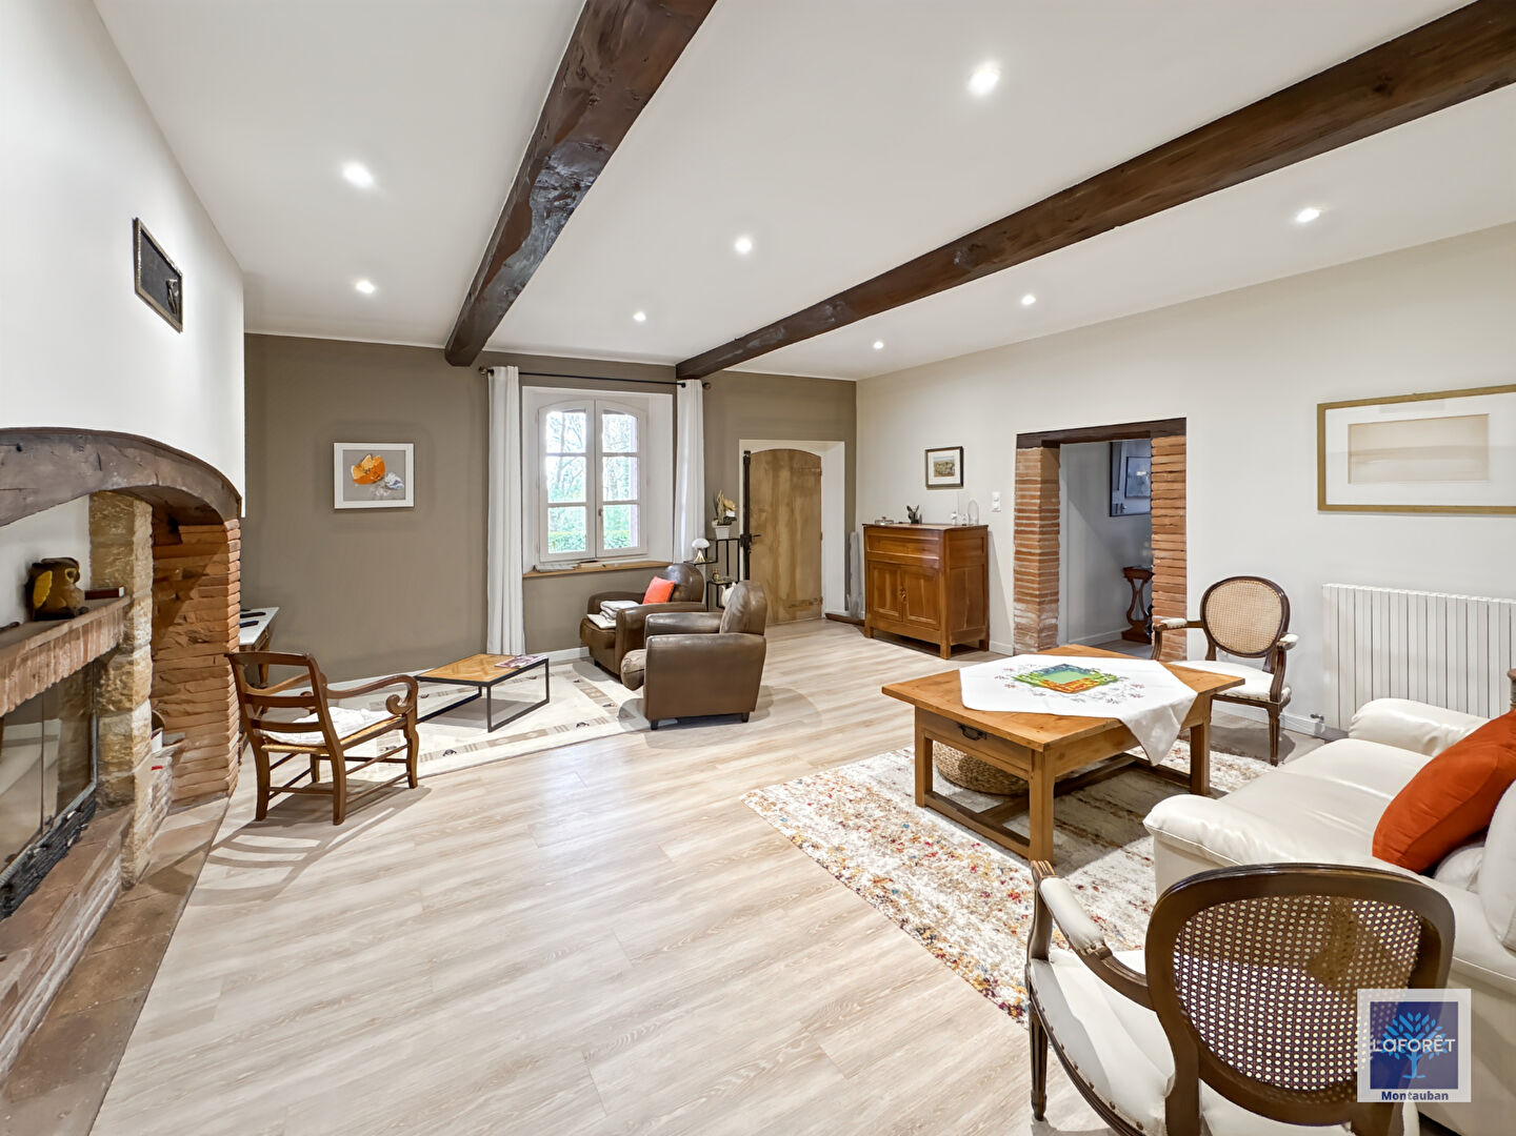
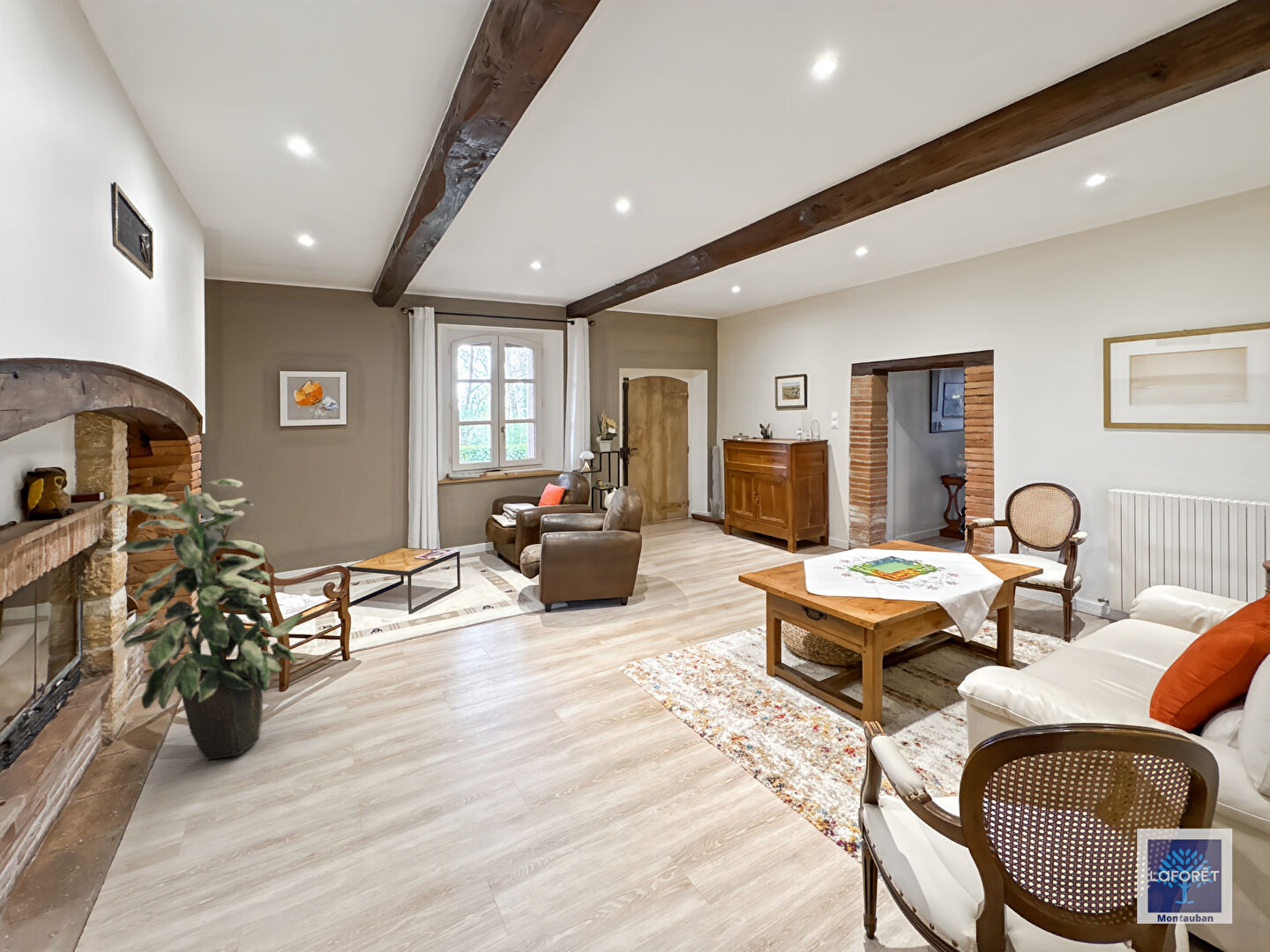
+ indoor plant [104,478,304,761]
